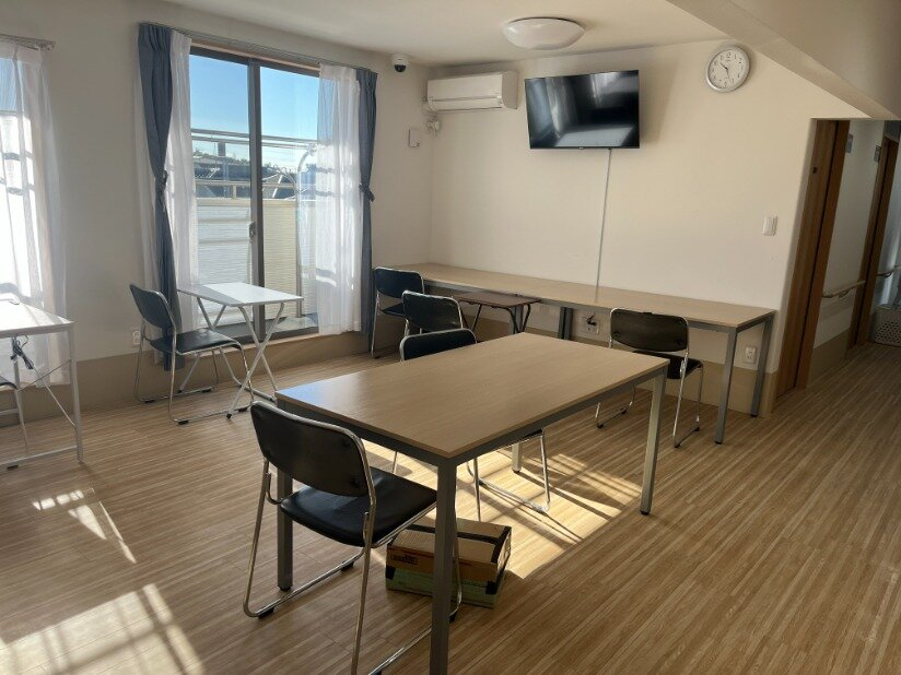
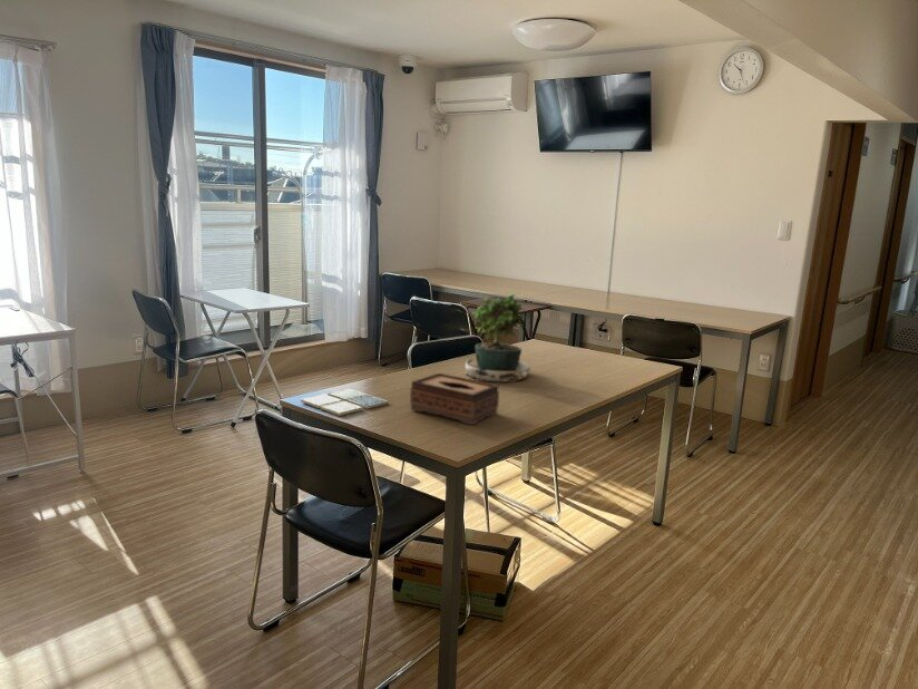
+ drink coaster [300,388,389,417]
+ tissue box [409,372,500,426]
+ potted plant [463,292,531,382]
